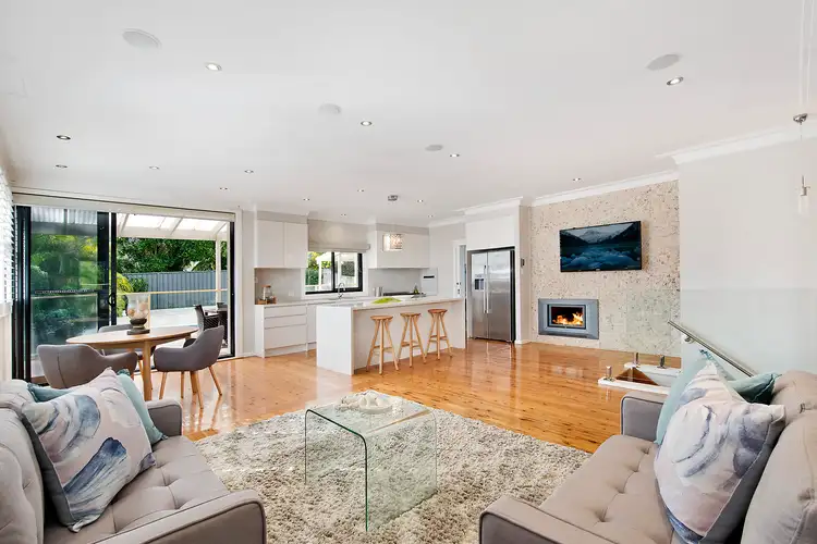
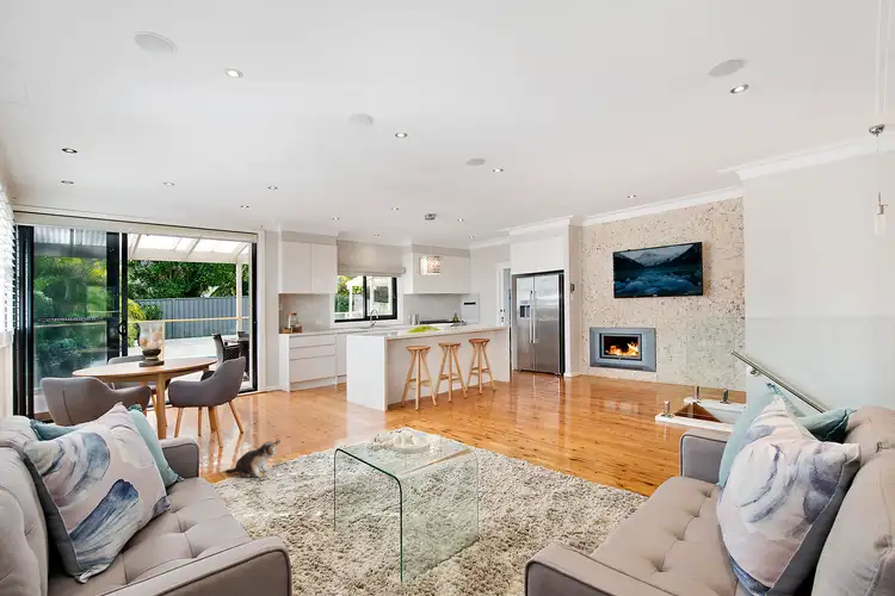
+ plush toy [224,439,282,479]
